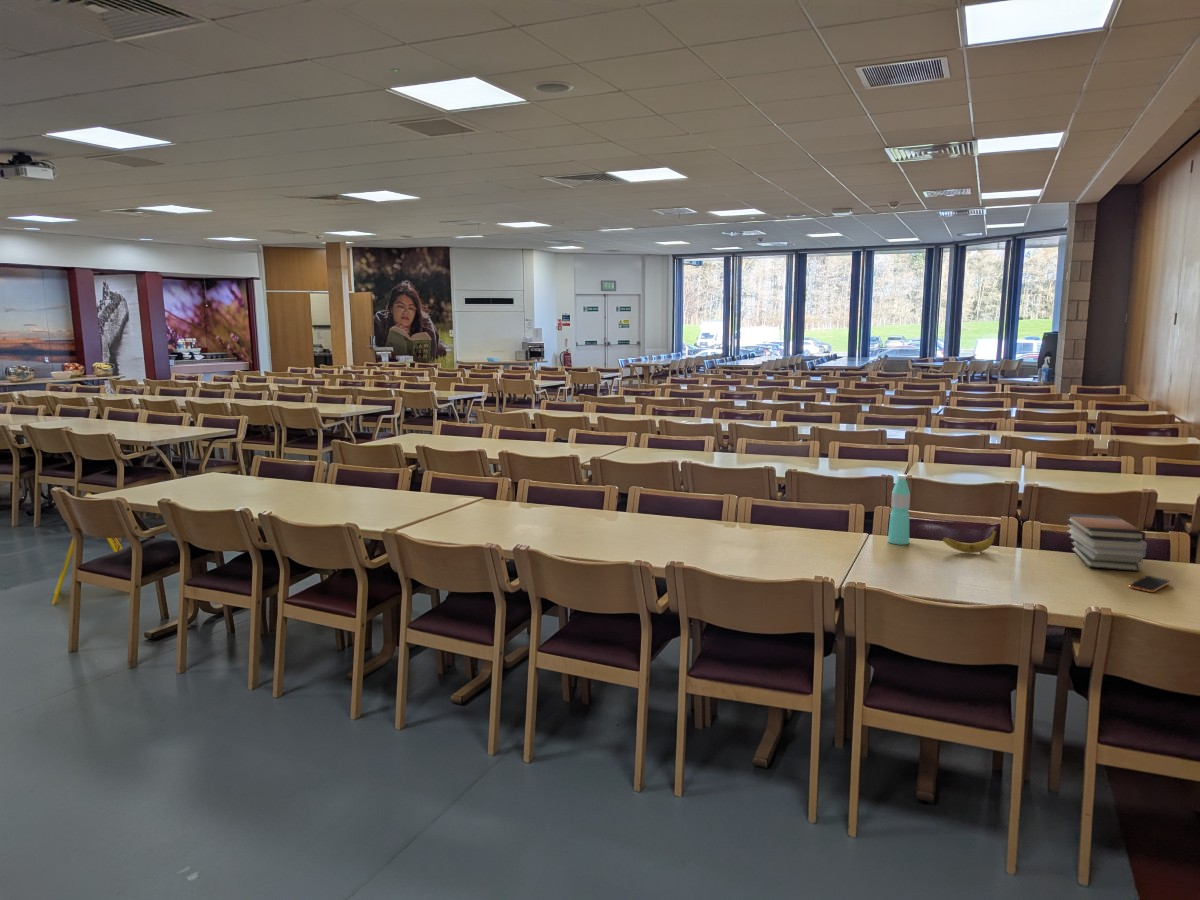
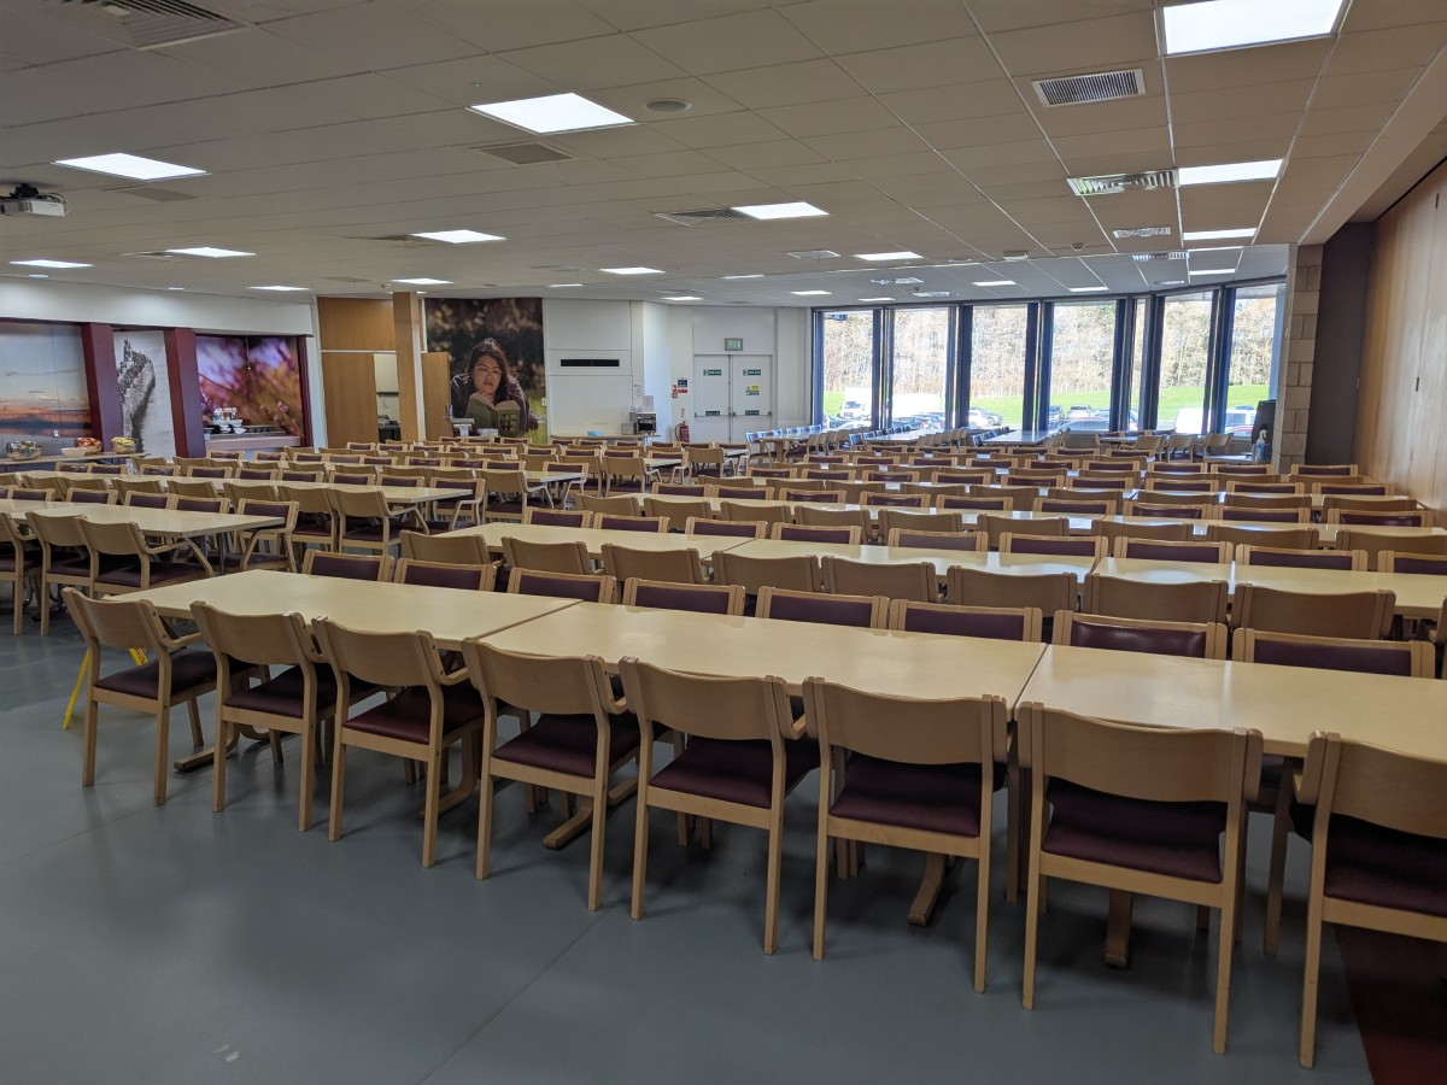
- smartphone [1128,575,1172,593]
- banana [941,527,997,554]
- water bottle [887,473,911,546]
- book stack [1066,513,1148,572]
